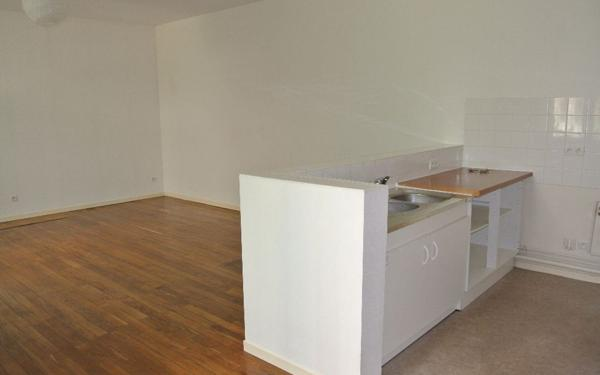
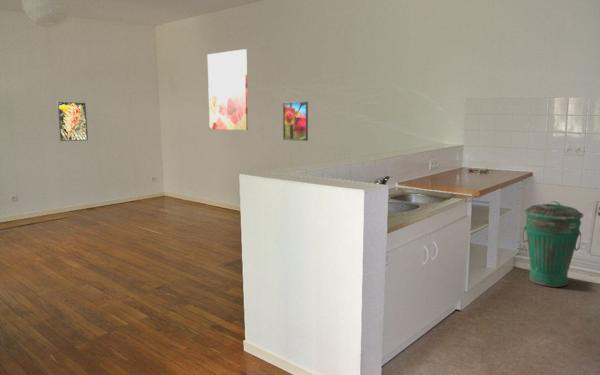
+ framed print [56,101,89,142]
+ wall art [207,48,249,131]
+ trash can [522,200,584,288]
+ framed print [282,101,309,142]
